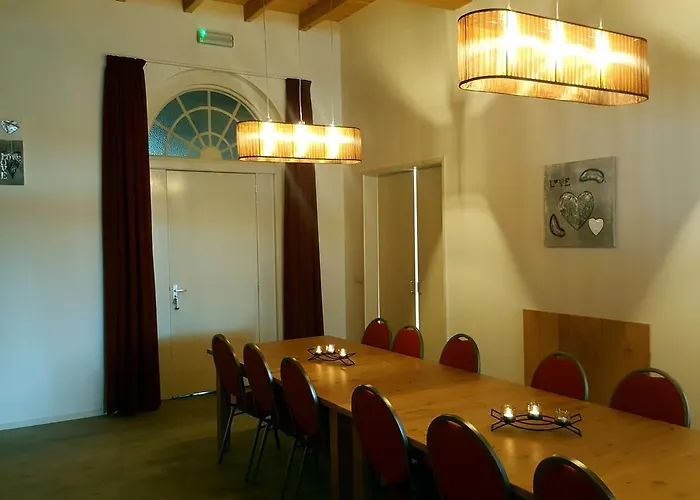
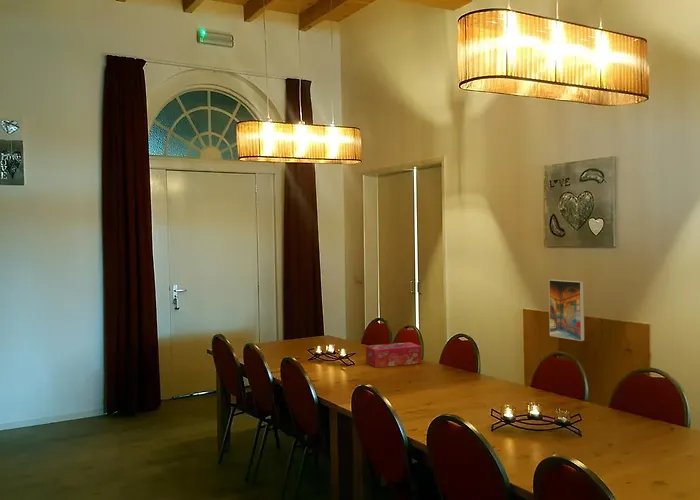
+ tissue box [365,341,422,369]
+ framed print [548,279,585,342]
